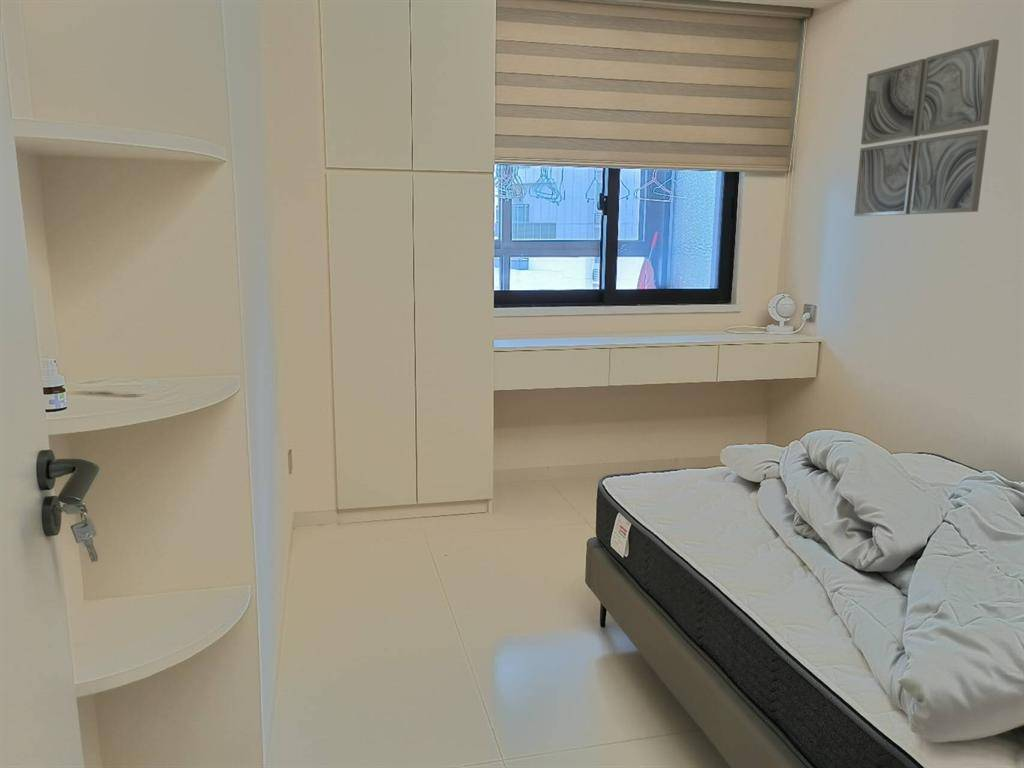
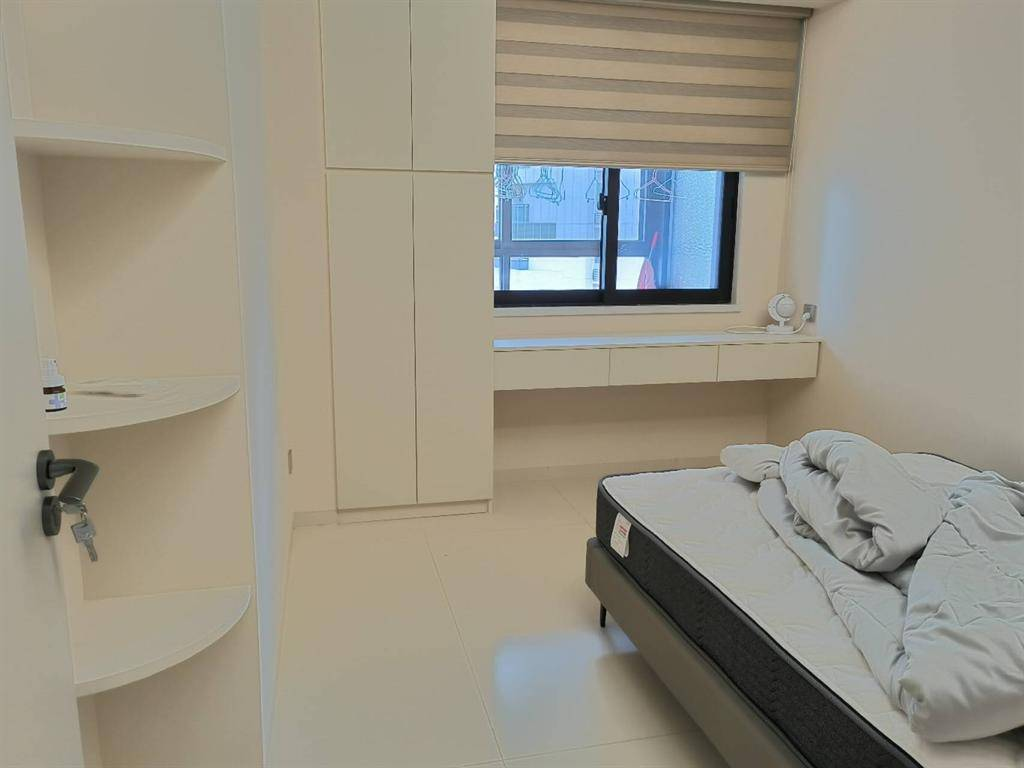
- wall art [853,38,1000,217]
